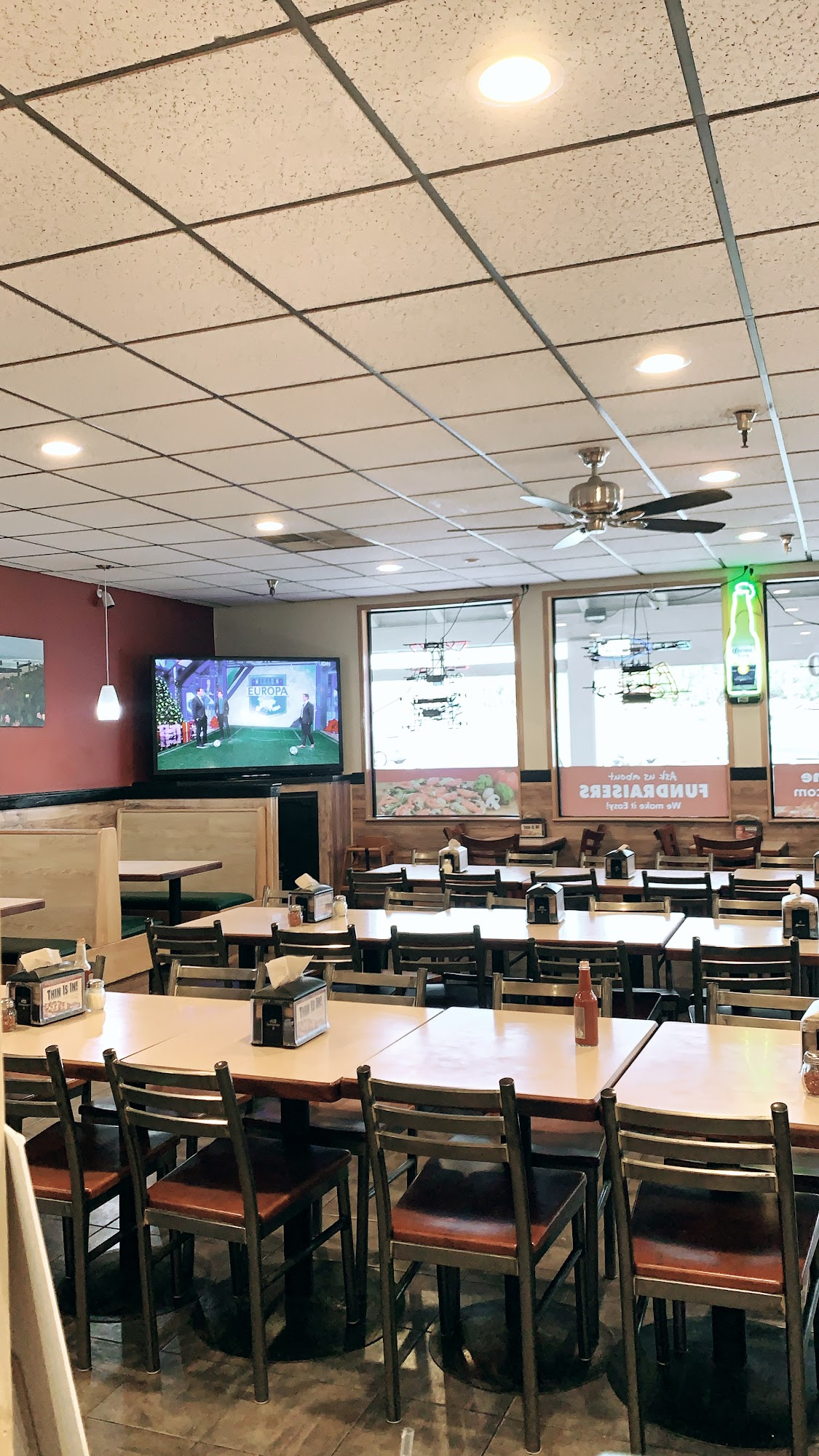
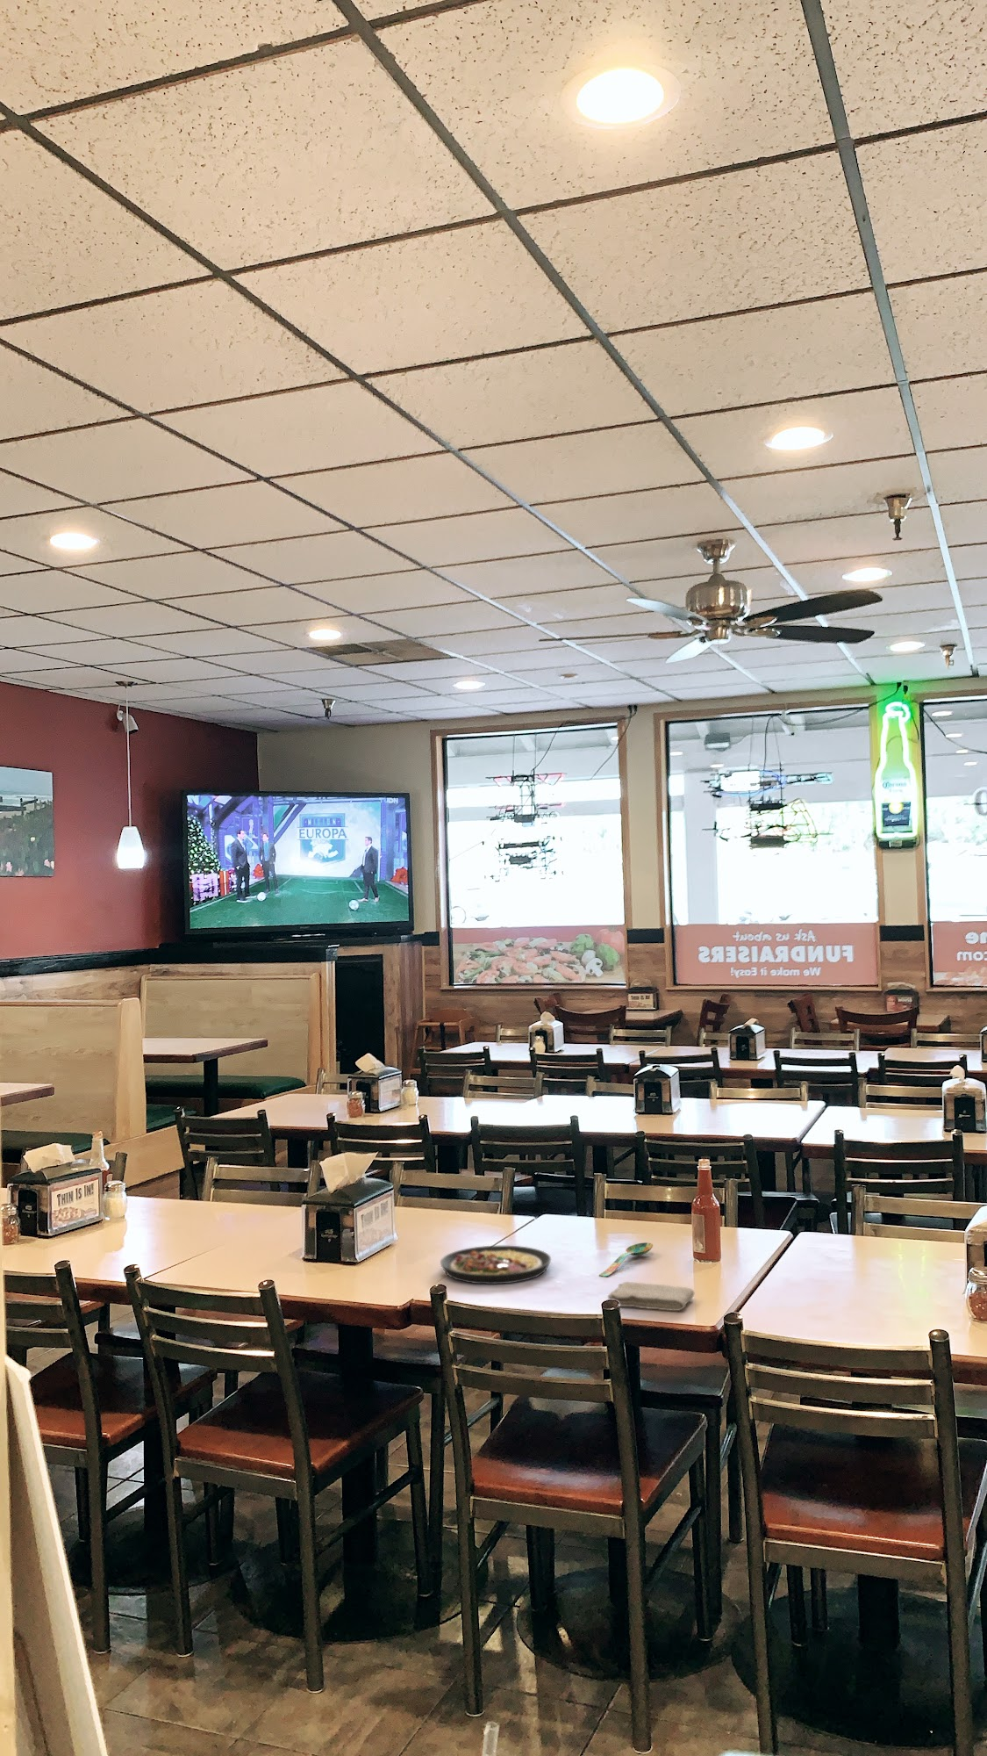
+ plate [440,1245,552,1286]
+ washcloth [607,1281,695,1312]
+ spoon [598,1241,653,1277]
